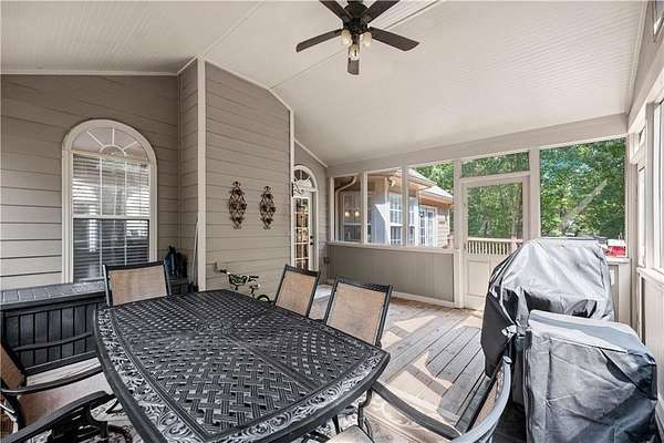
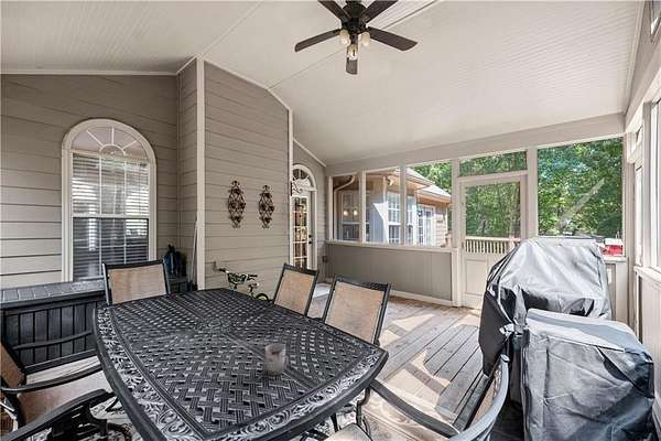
+ cup [264,343,289,376]
